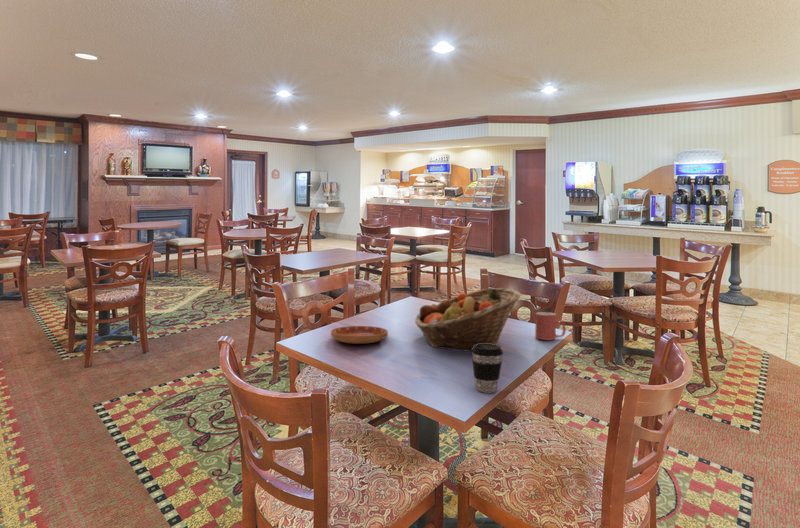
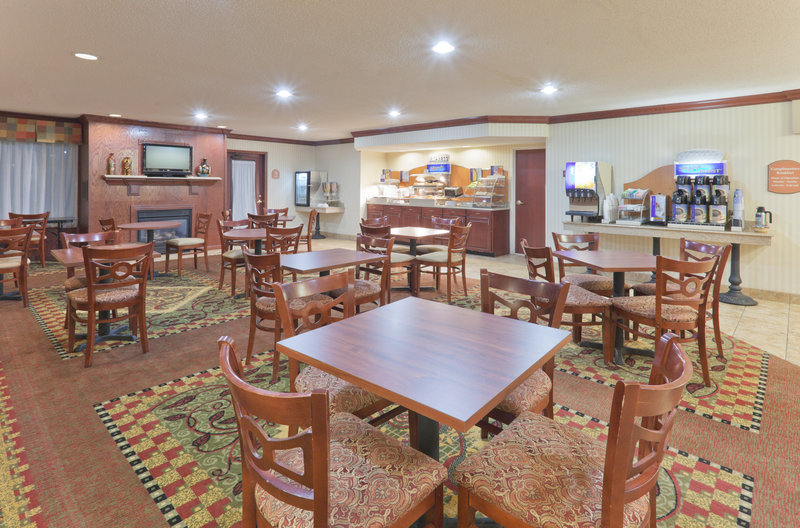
- fruit basket [414,287,522,353]
- coffee cup [471,344,504,394]
- mug [534,311,567,341]
- saucer [330,325,389,344]
